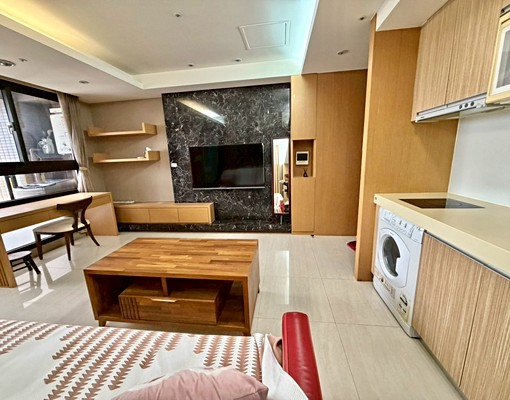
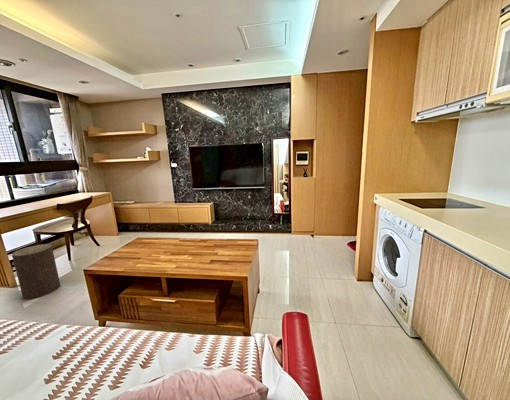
+ stool [11,243,61,300]
